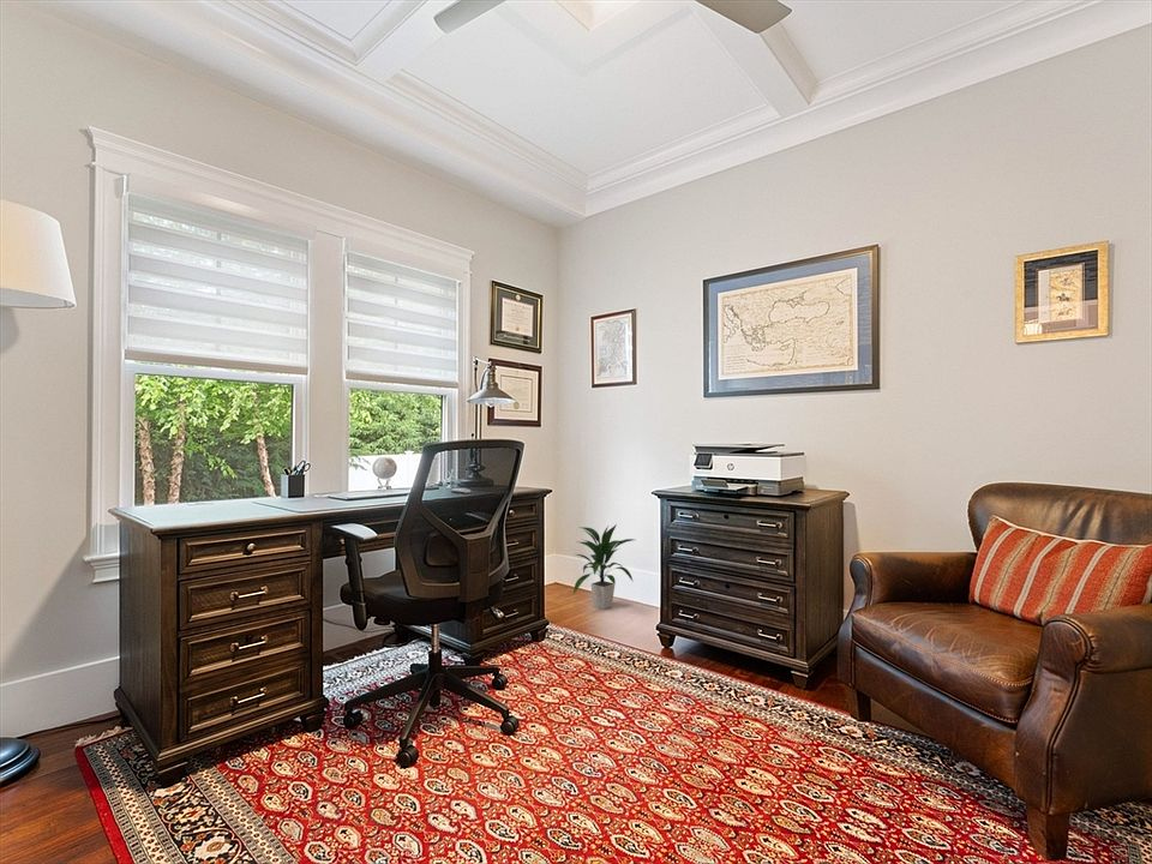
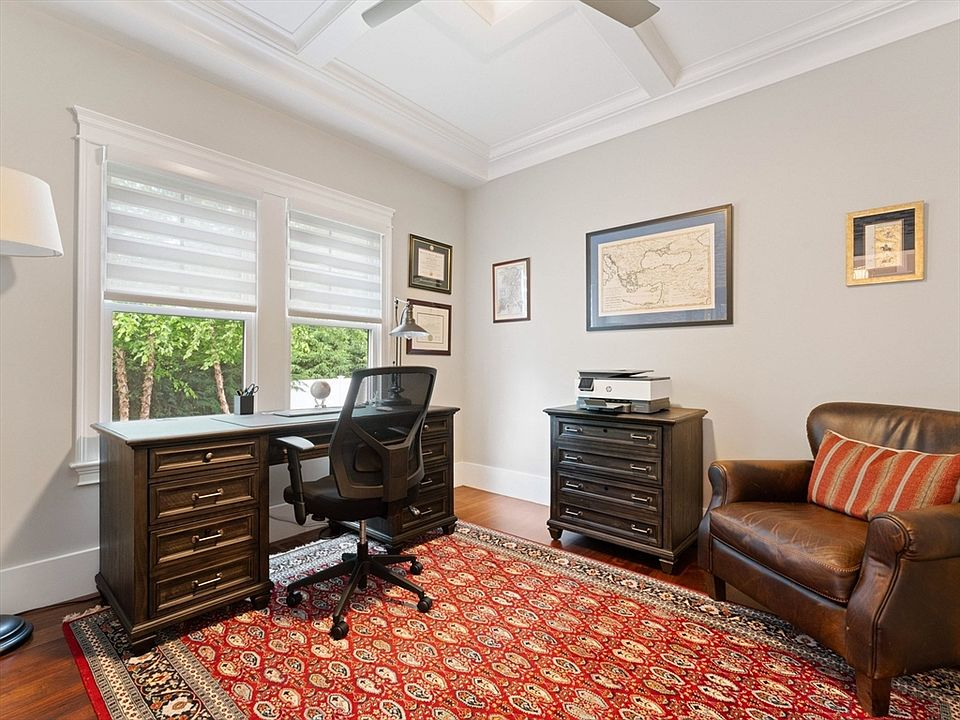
- indoor plant [572,523,635,611]
